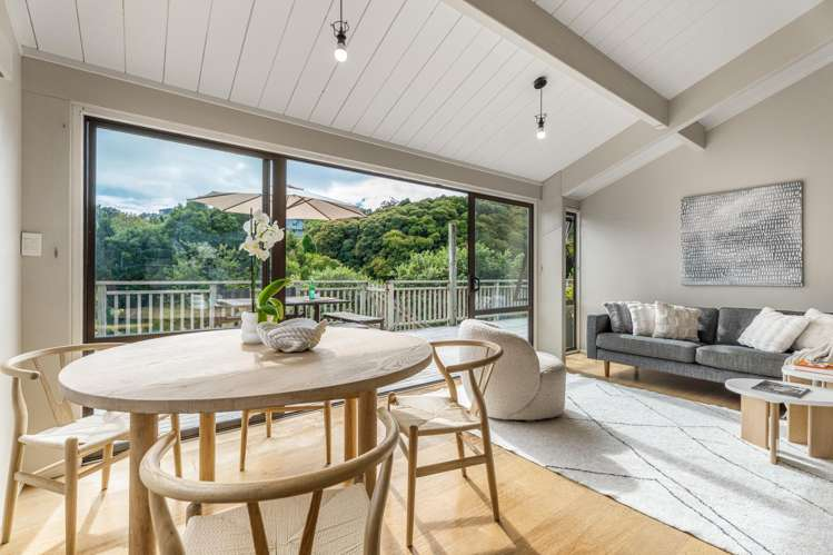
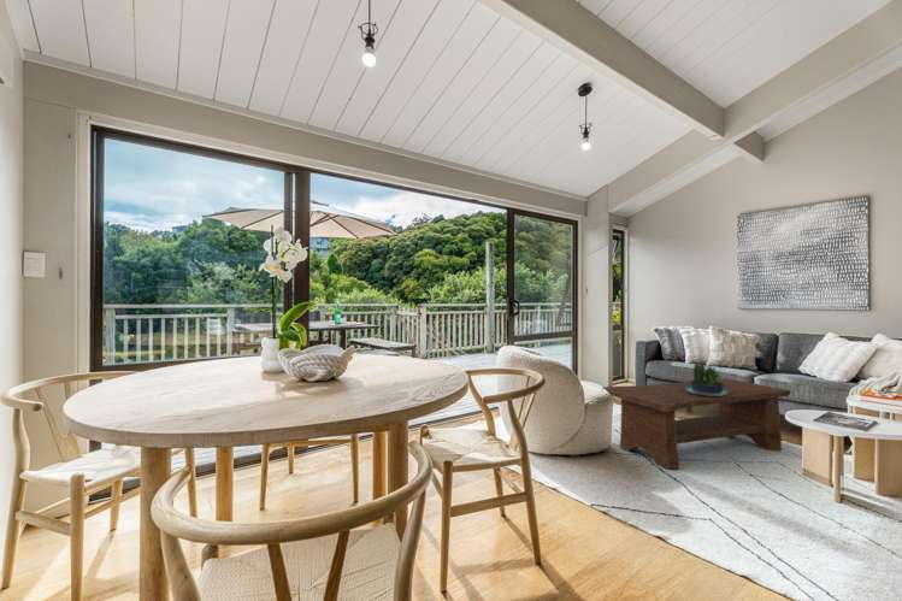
+ coffee table [602,378,792,470]
+ potted plant [685,363,729,396]
